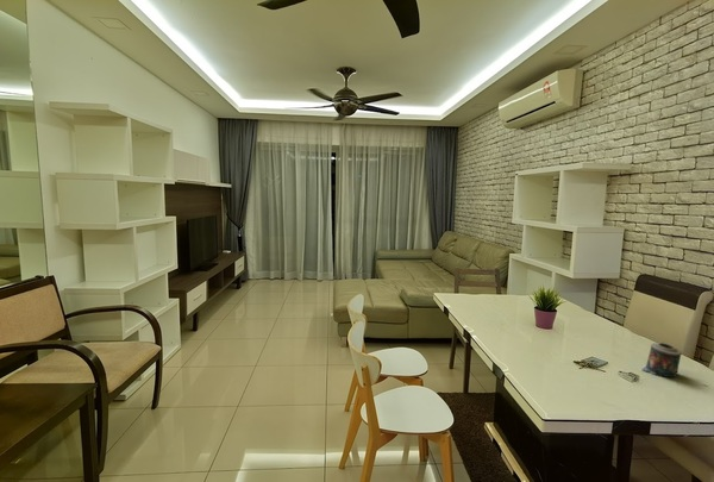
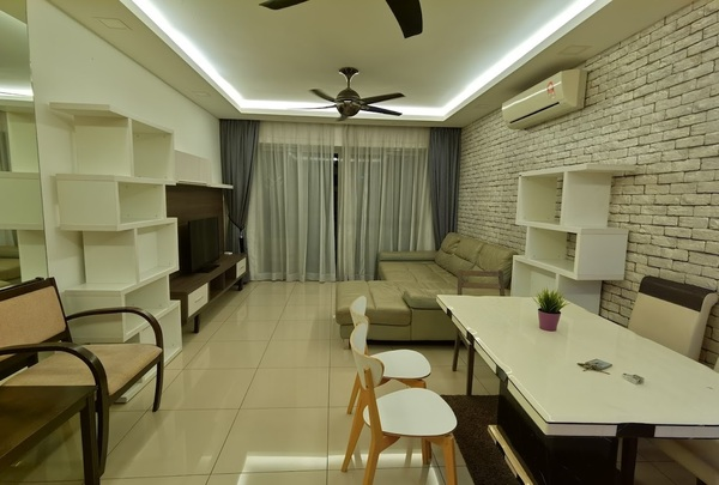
- candle [641,342,683,378]
